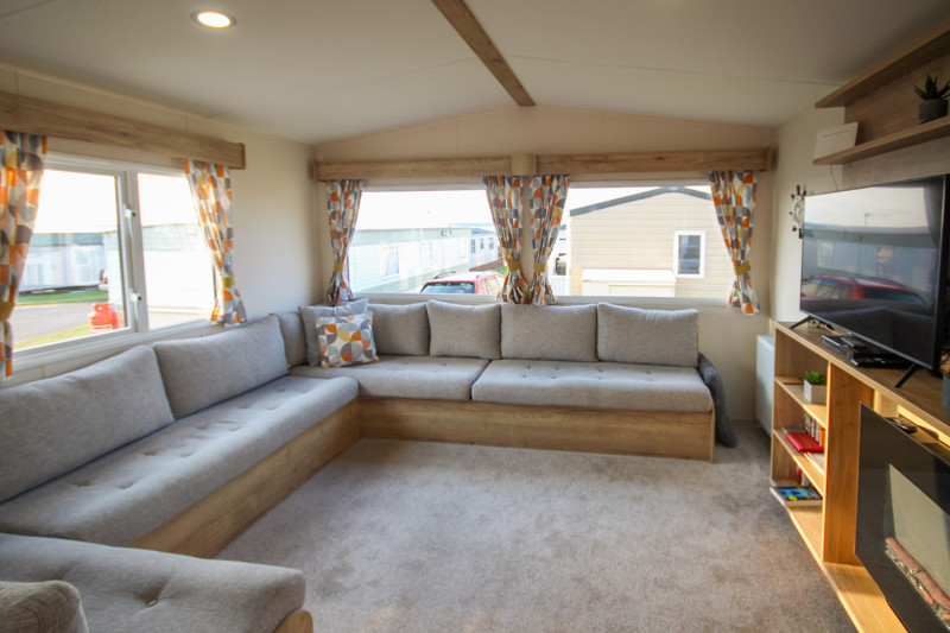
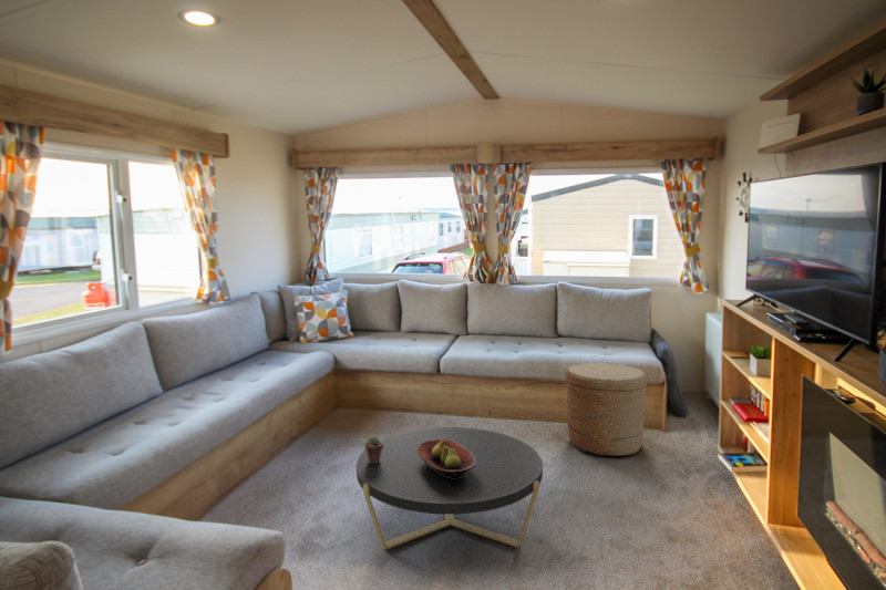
+ coffee table [356,426,544,550]
+ fruit bowl [418,439,477,478]
+ basket [565,362,648,457]
+ potted succulent [363,435,384,463]
